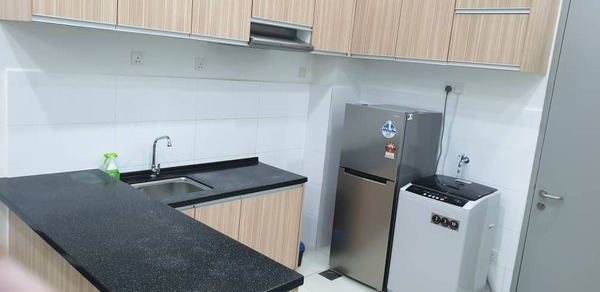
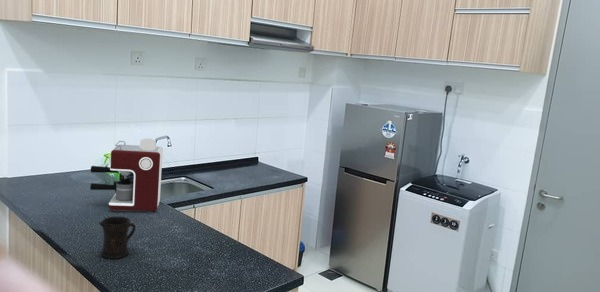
+ coffee maker [89,137,164,212]
+ mug [98,215,137,260]
